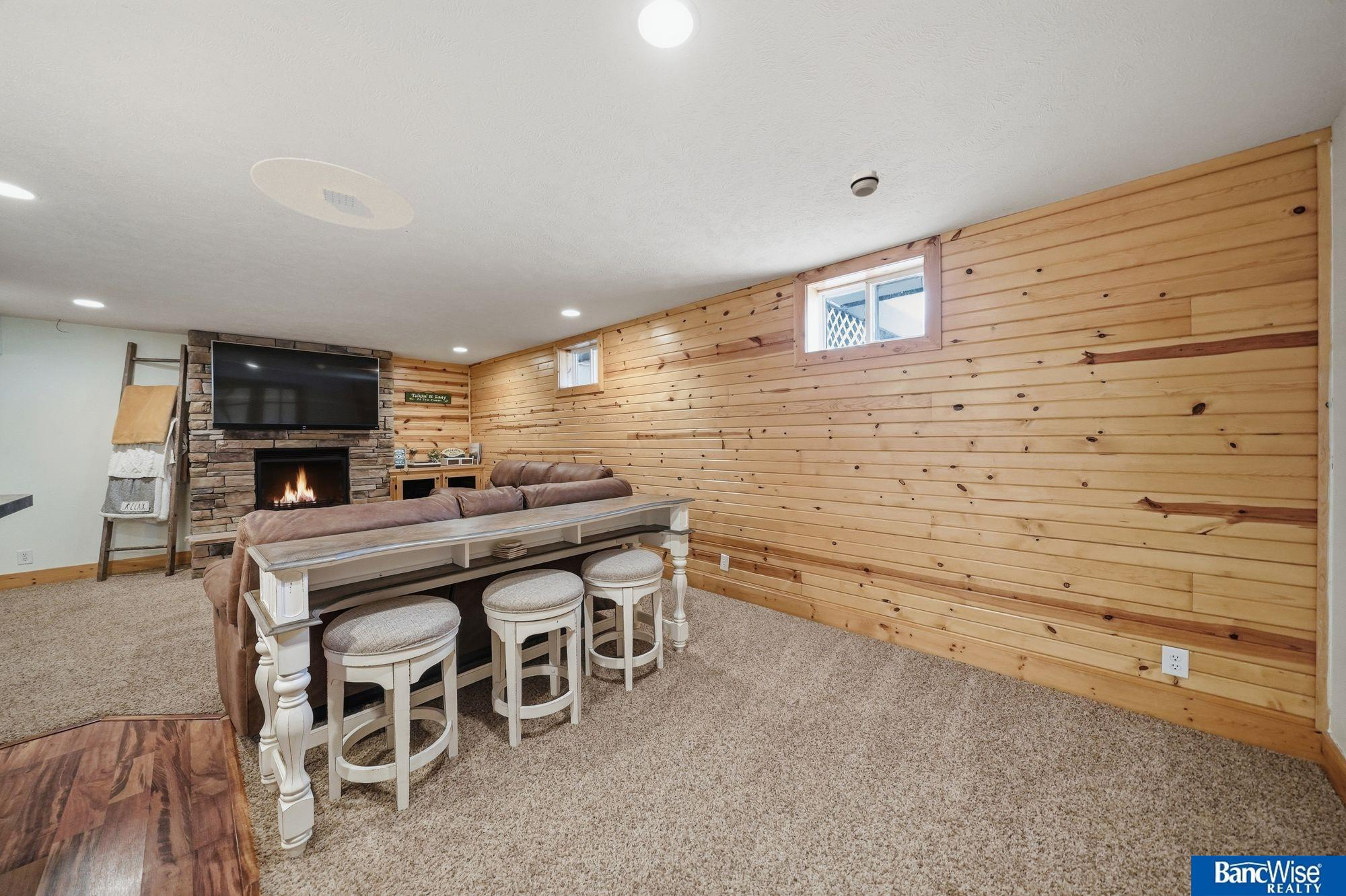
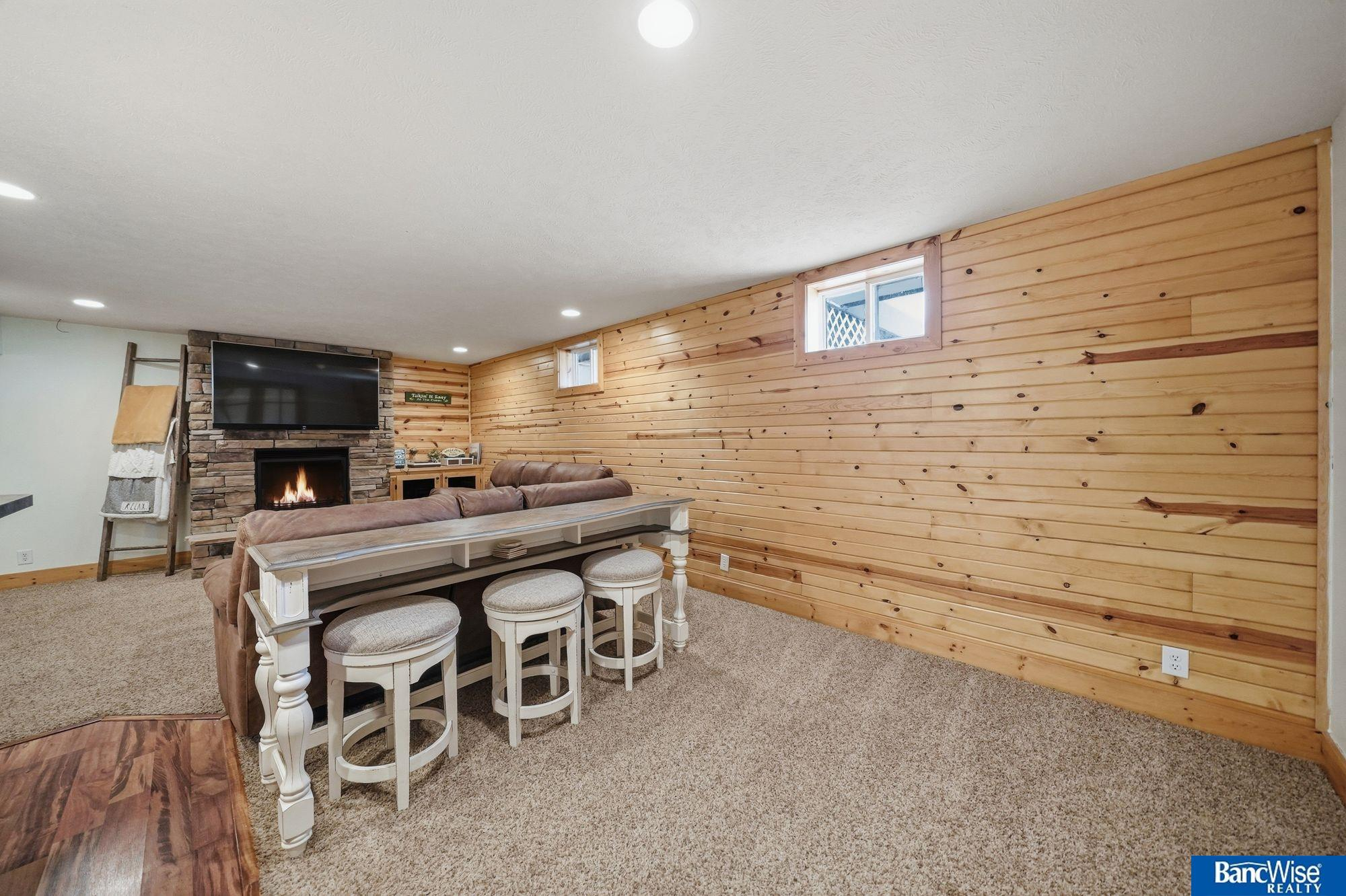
- smoke detector [850,170,880,198]
- ceiling light [250,157,415,230]
